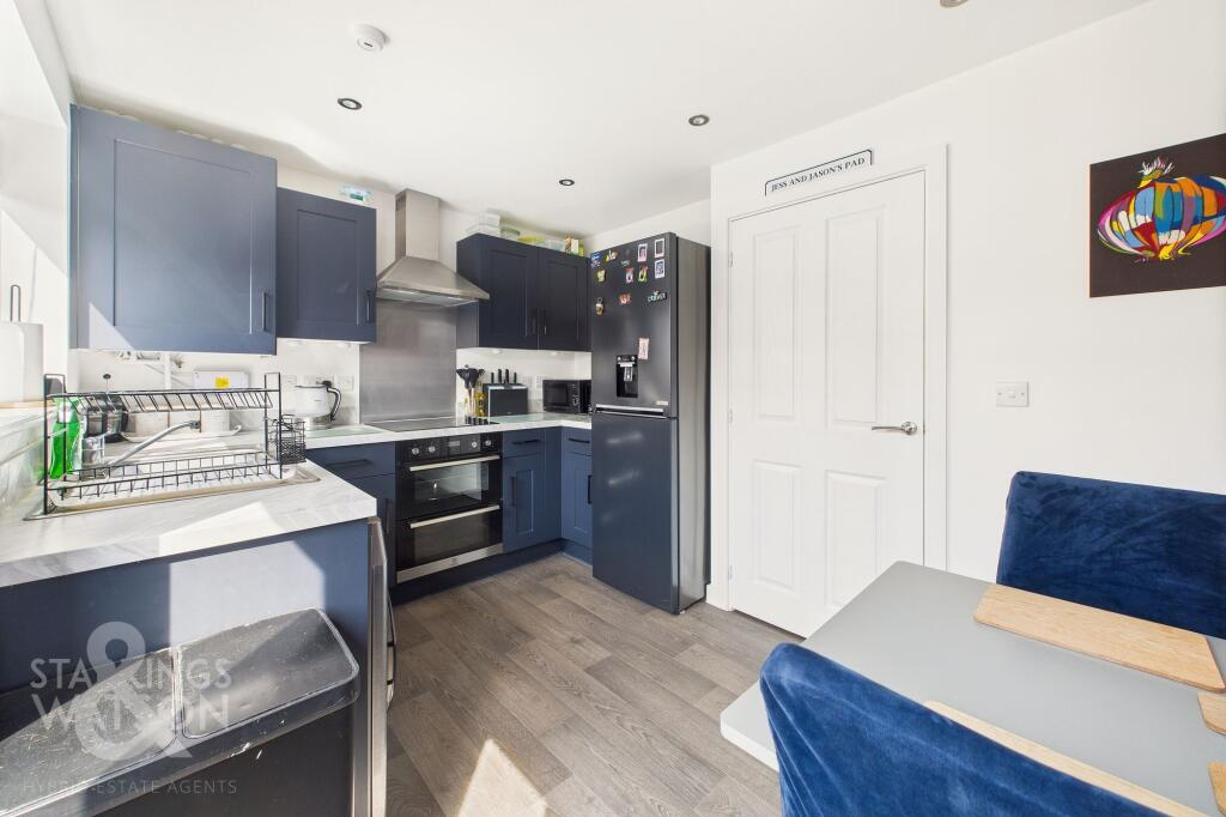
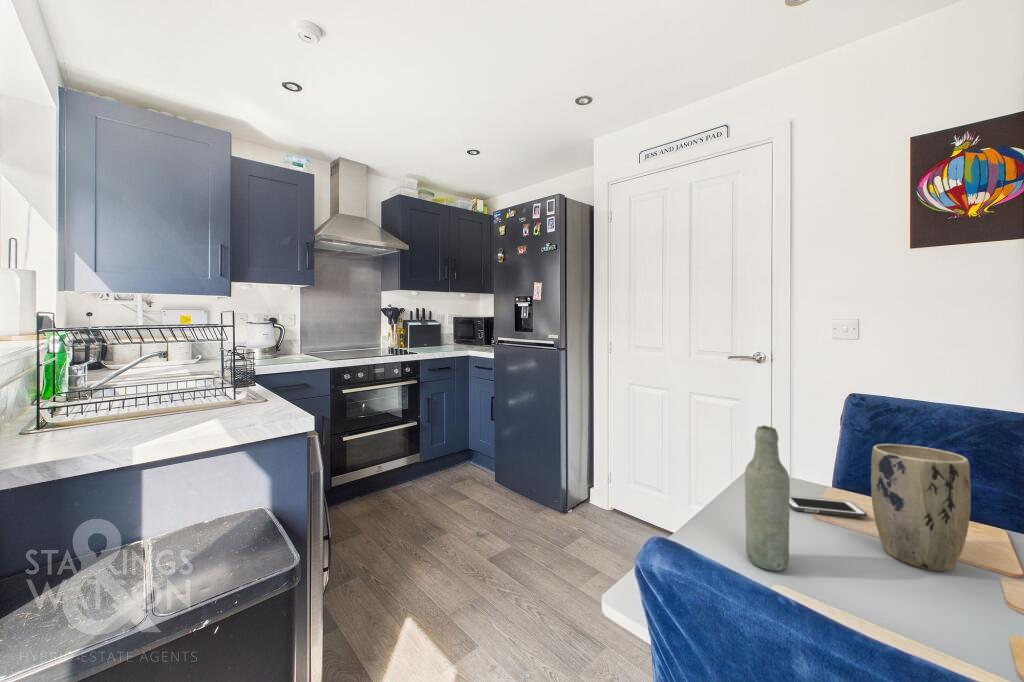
+ plant pot [870,443,972,572]
+ bottle [744,424,791,572]
+ cell phone [789,495,868,518]
